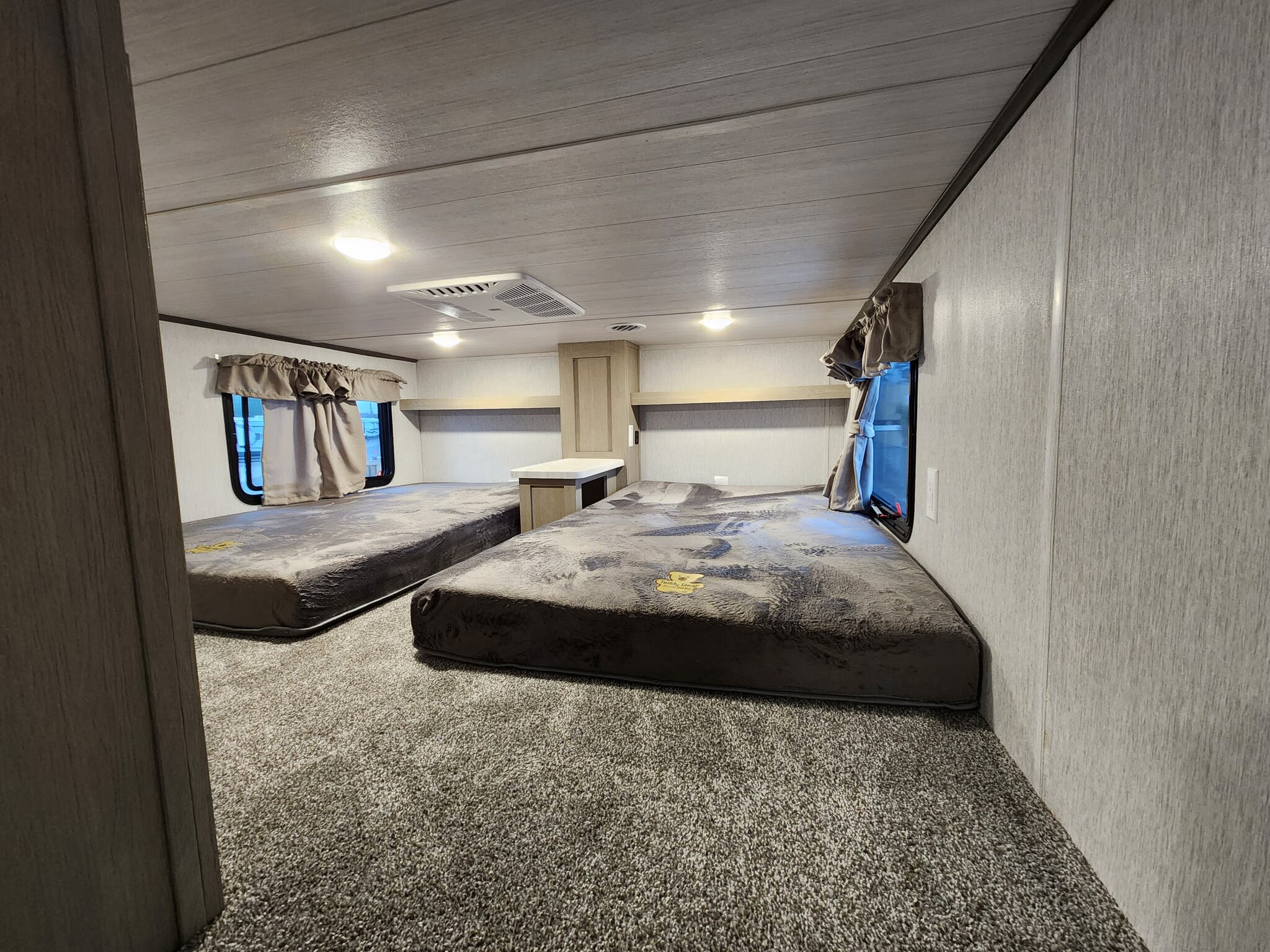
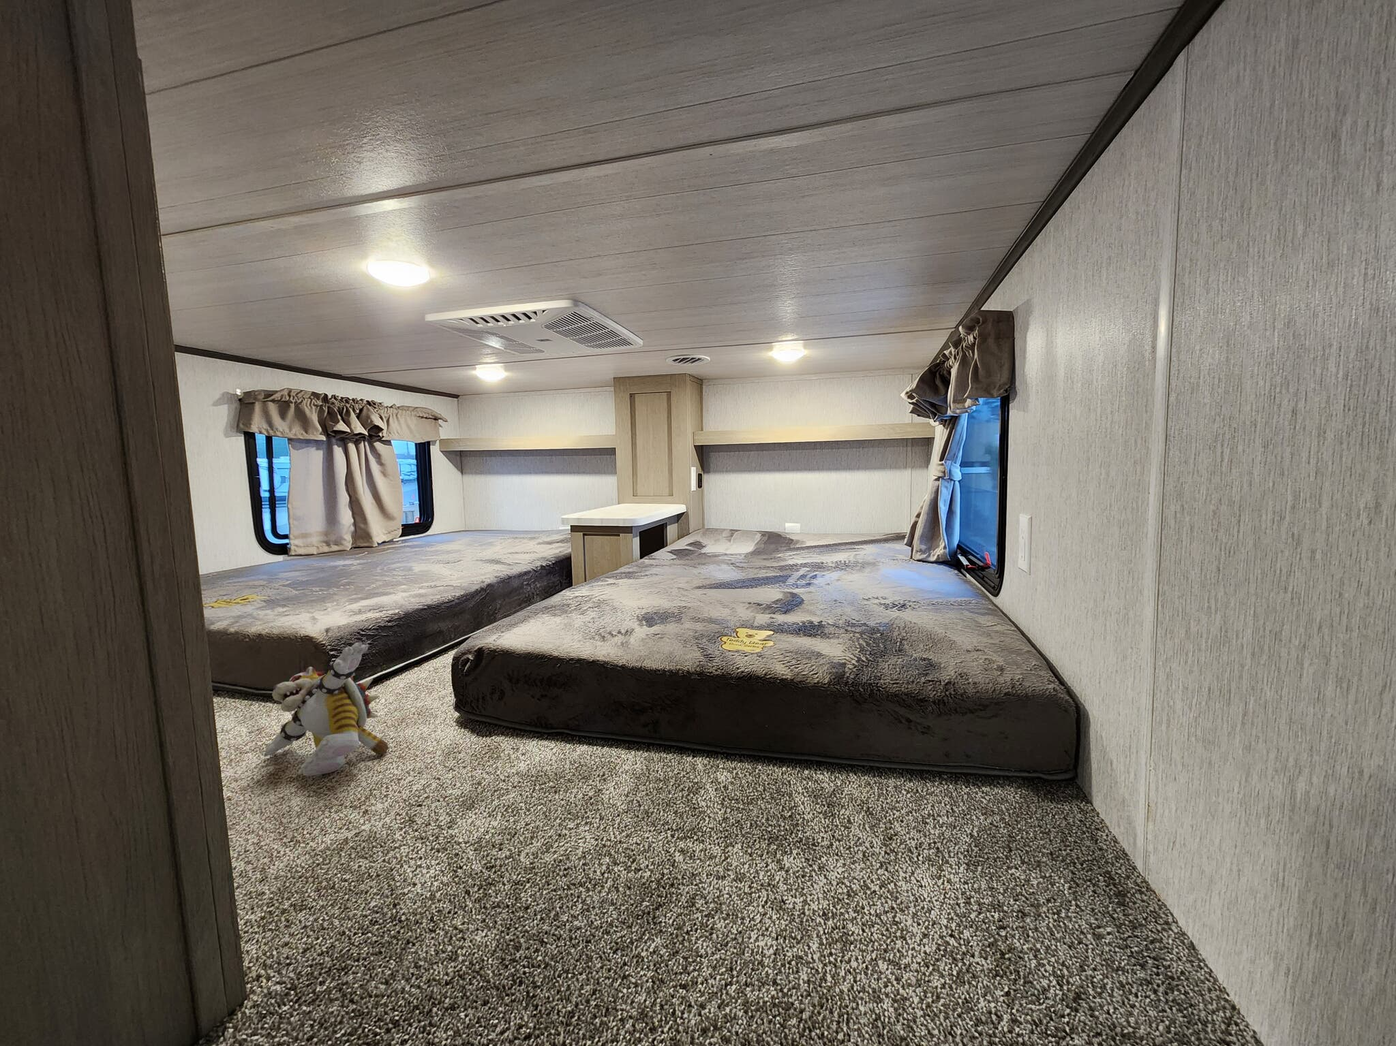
+ plush toy [263,642,389,777]
